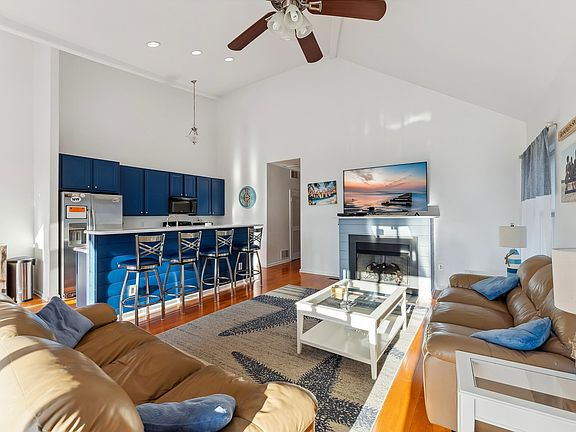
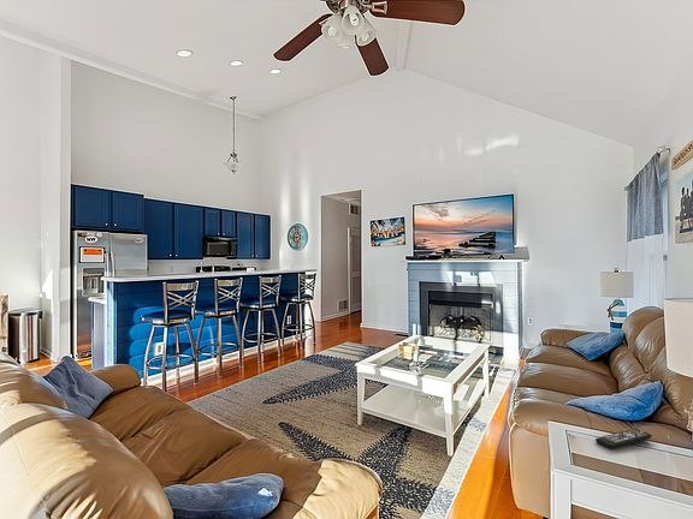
+ remote control [594,428,653,451]
